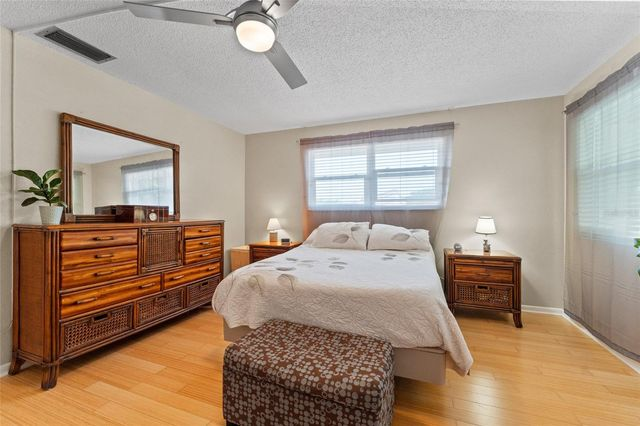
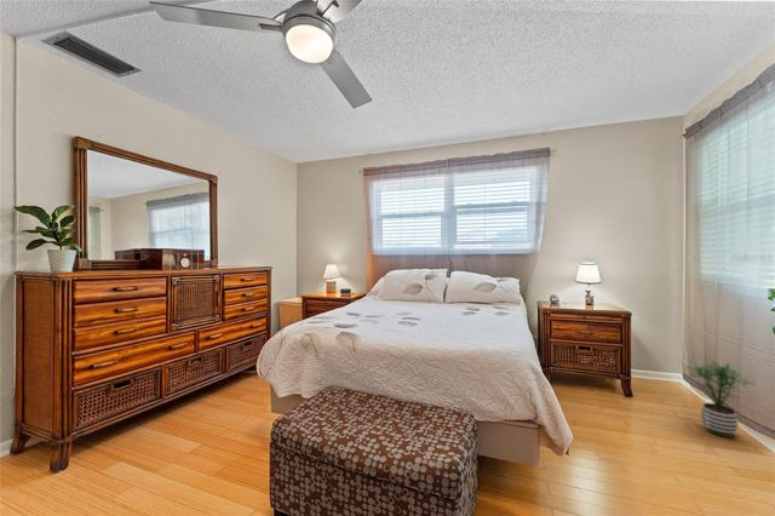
+ potted plant [687,357,757,438]
